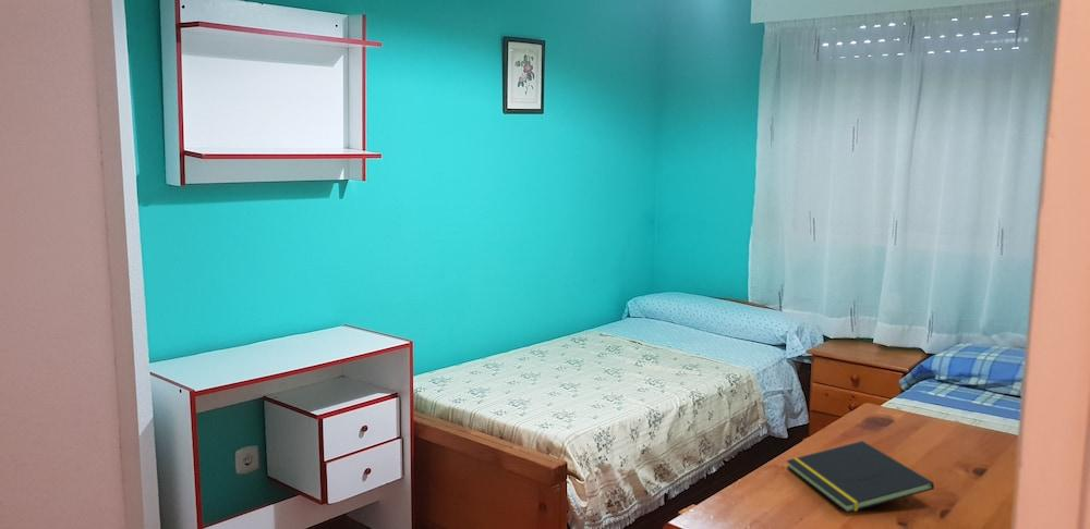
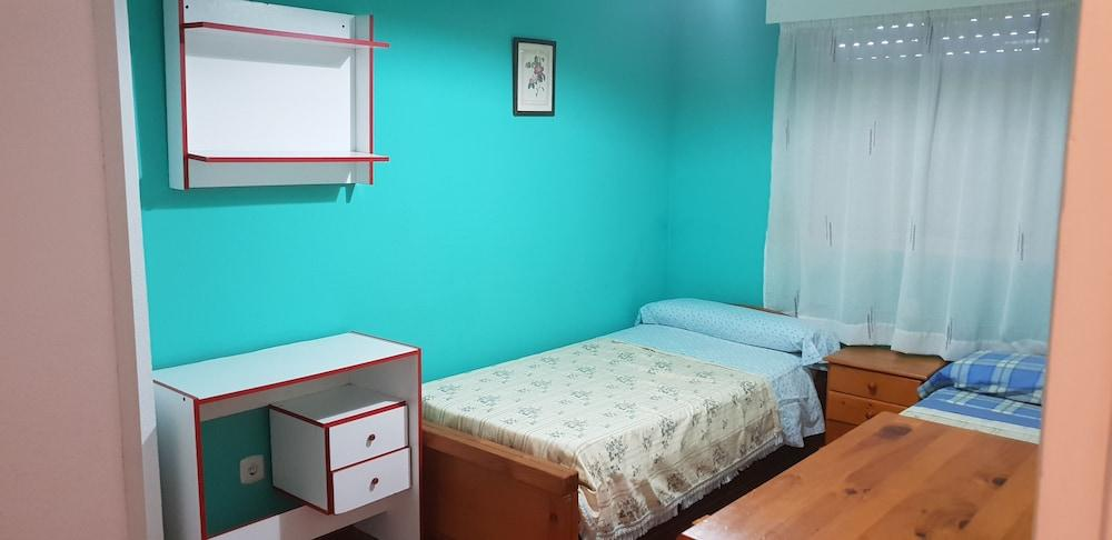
- notepad [786,440,935,514]
